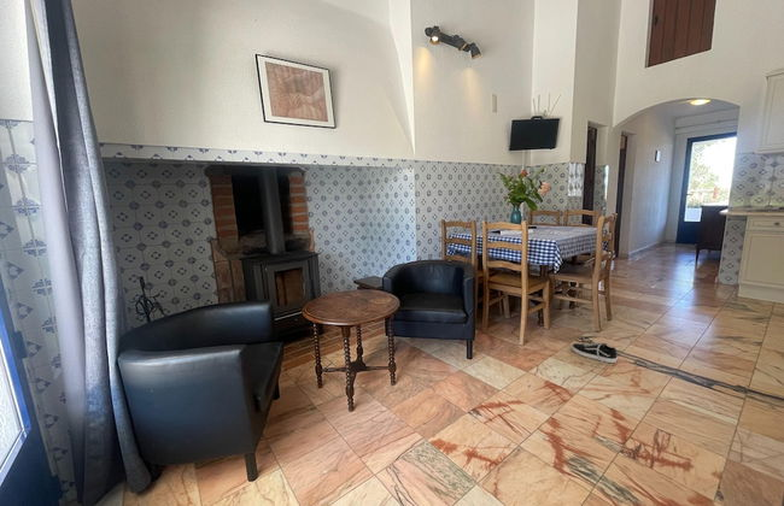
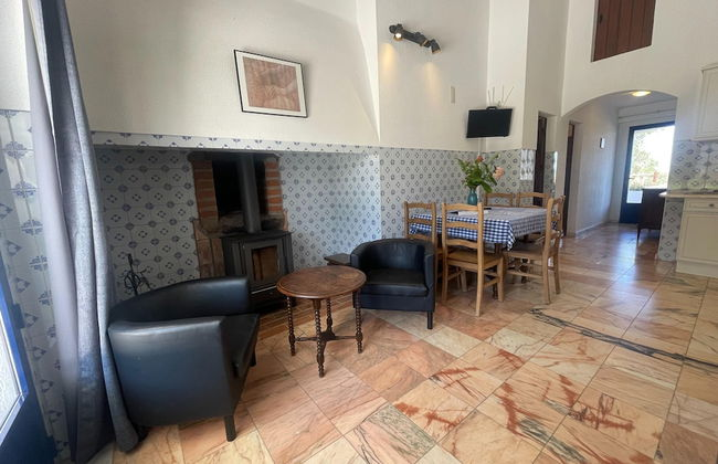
- shoe [571,341,619,364]
